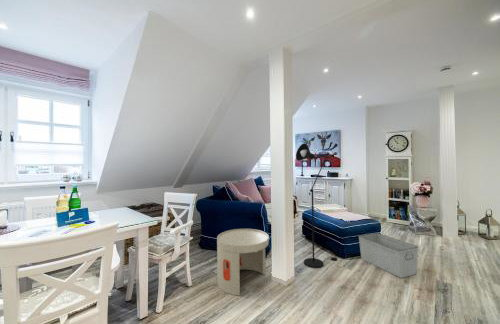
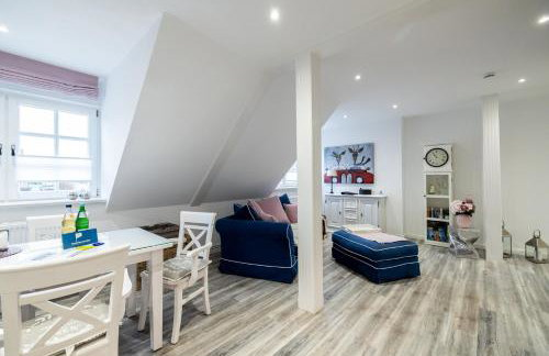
- floor lamp [295,142,338,269]
- storage bin [358,232,419,279]
- side table [216,228,270,296]
